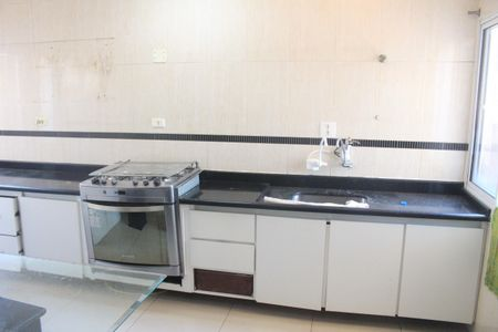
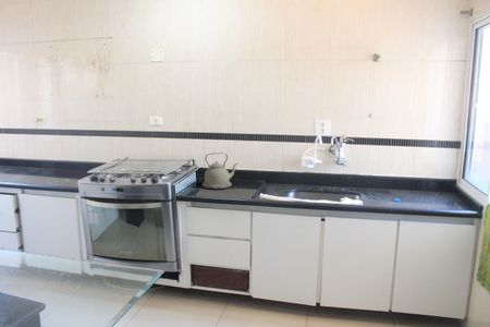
+ kettle [201,152,240,191]
